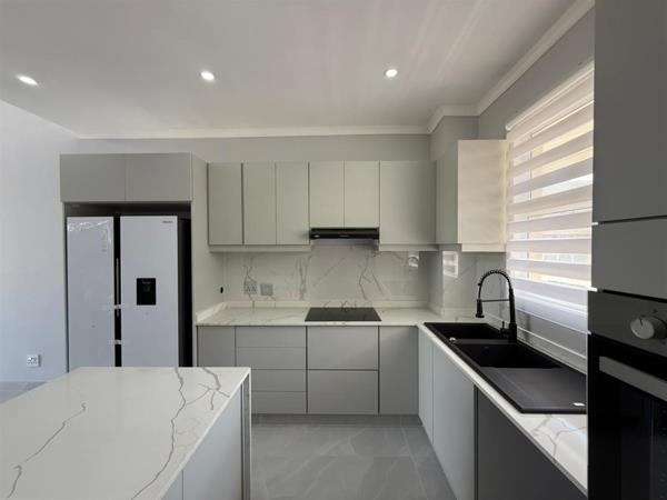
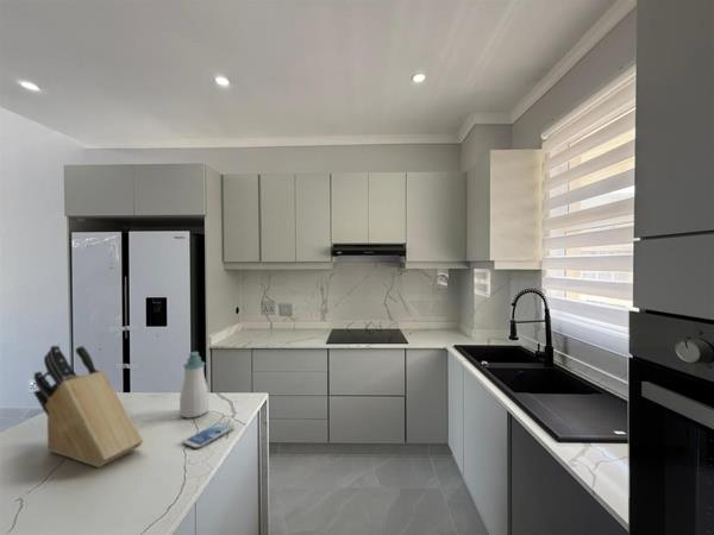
+ smartphone [182,421,236,449]
+ soap bottle [178,351,209,418]
+ knife block [33,344,144,468]
